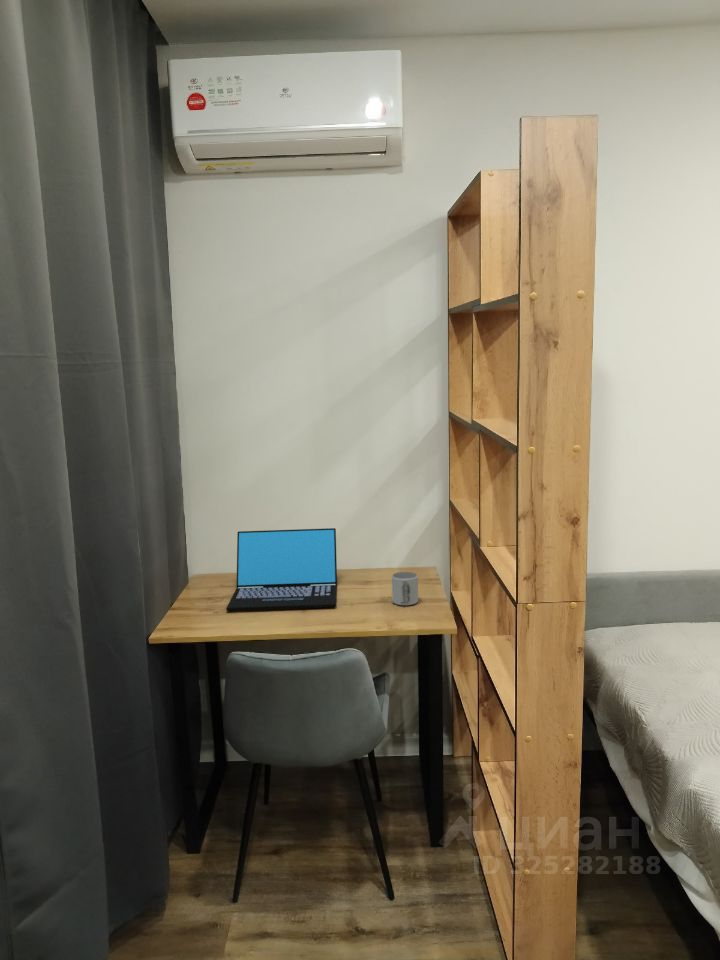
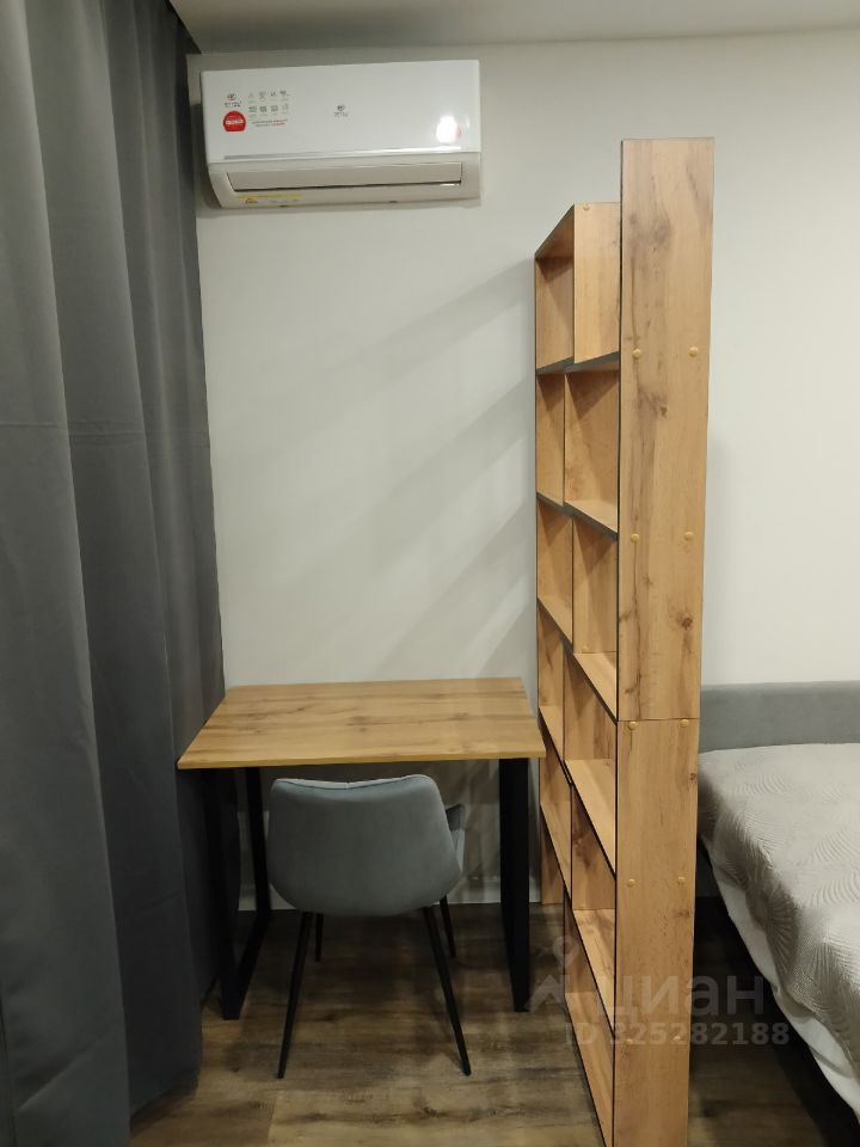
- mug [391,571,419,606]
- laptop [225,527,338,612]
